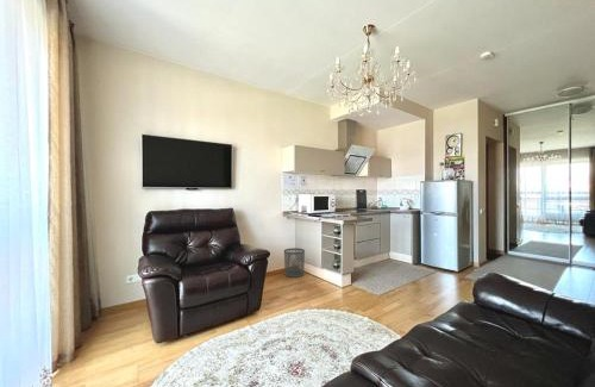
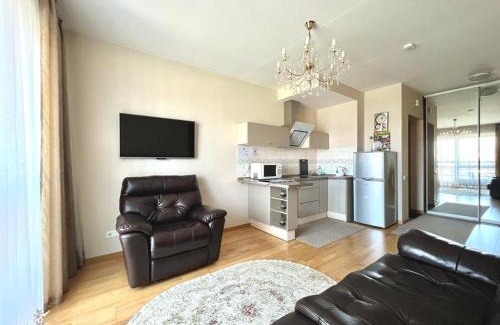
- waste bin [283,248,306,279]
